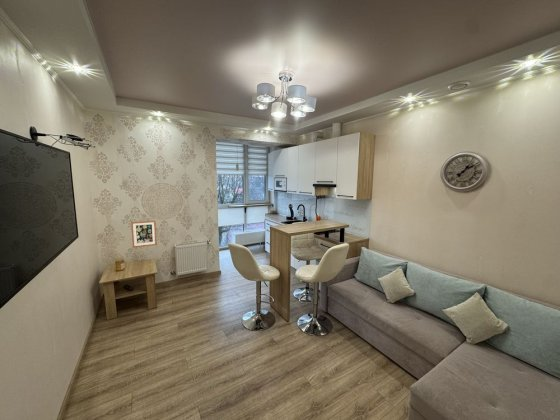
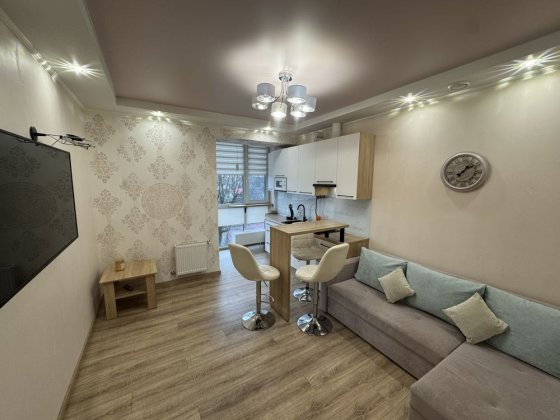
- wall art [130,220,158,248]
